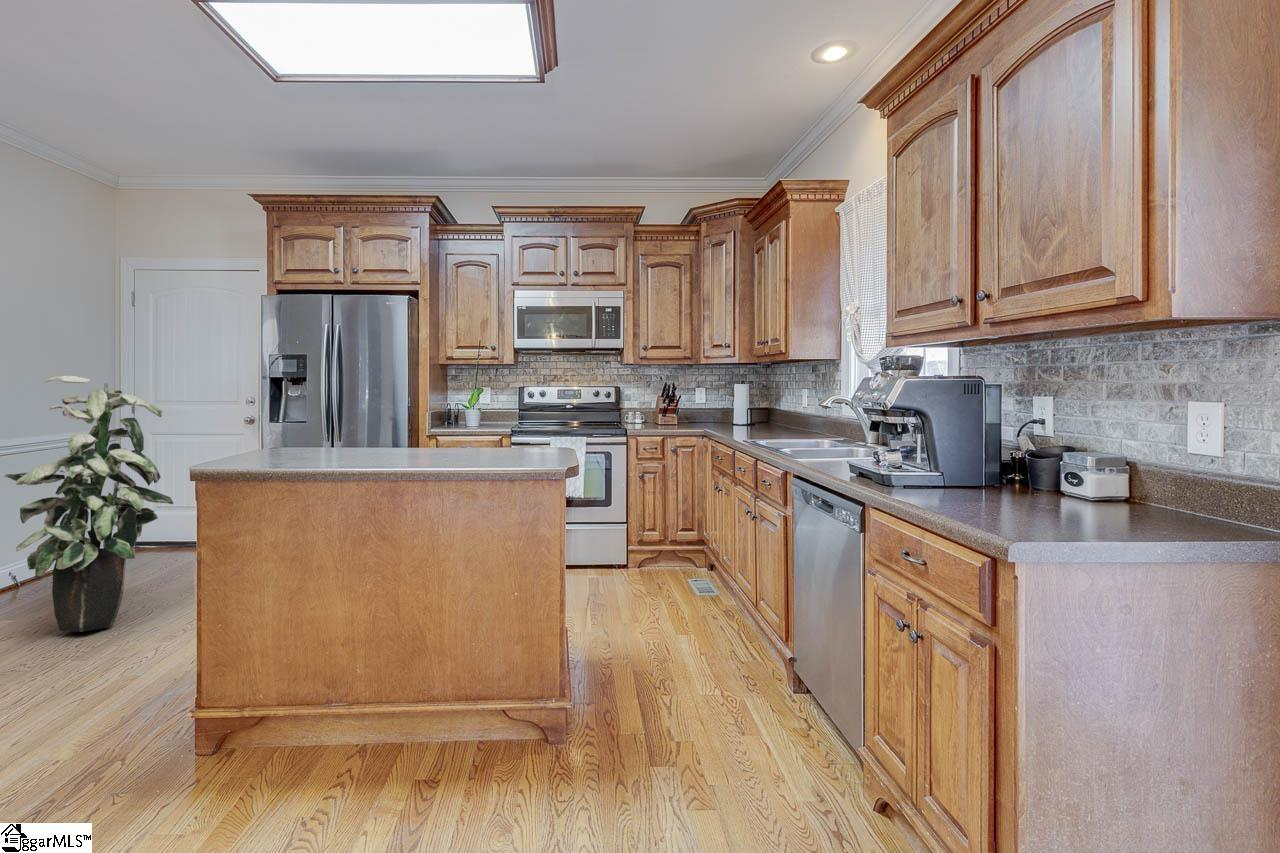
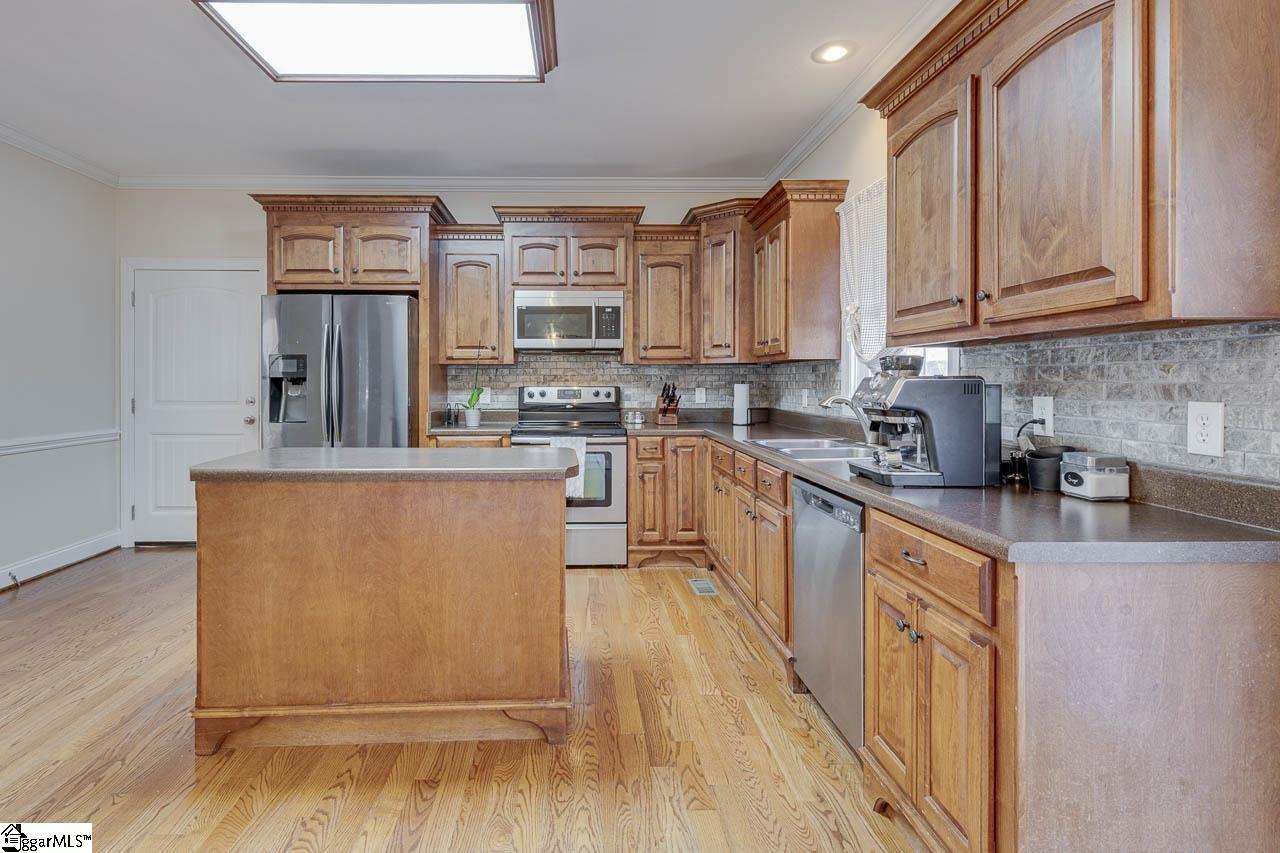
- indoor plant [3,375,175,633]
